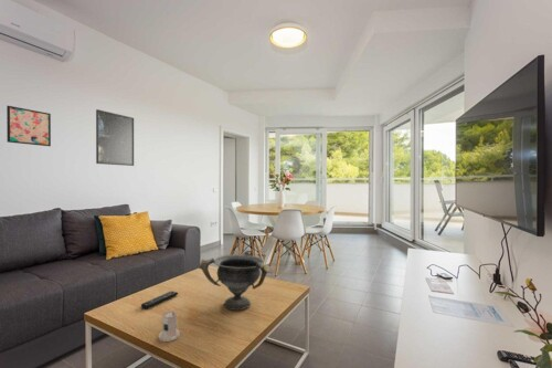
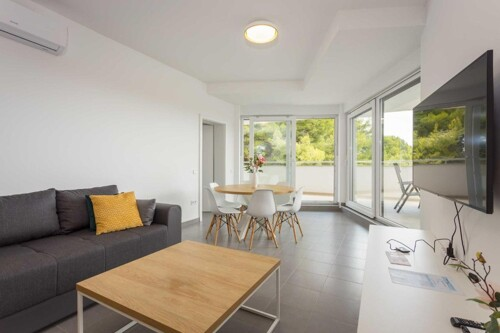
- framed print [95,108,135,167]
- remote control [140,291,179,311]
- decorative bowl [198,249,273,312]
- candle [158,311,181,343]
- wall art [6,105,52,147]
